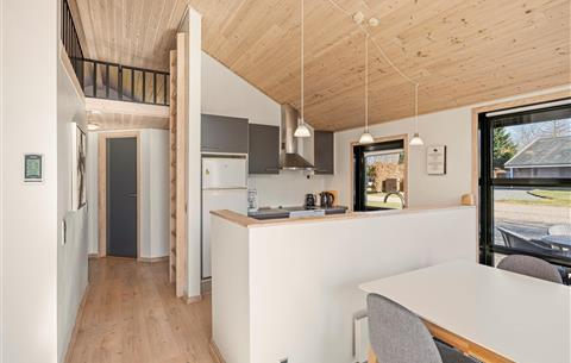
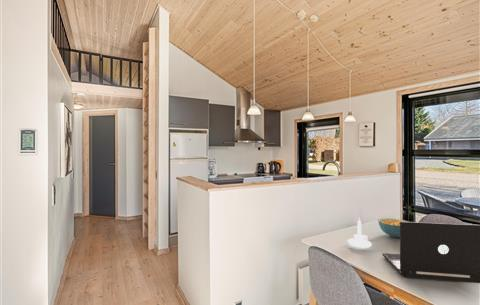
+ cereal bowl [377,217,409,238]
+ laptop [382,221,480,284]
+ candle holder [347,216,373,249]
